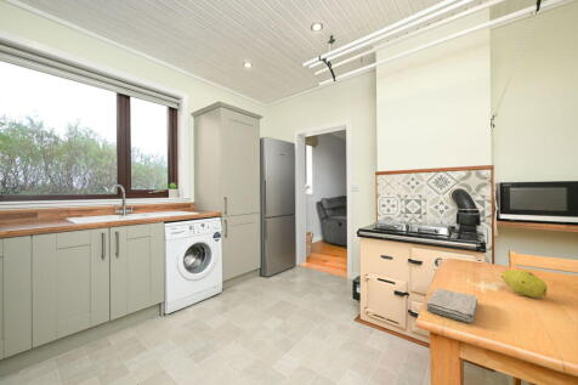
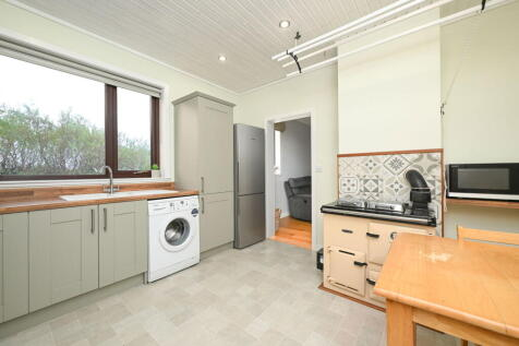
- washcloth [425,287,478,323]
- fruit [500,268,549,300]
